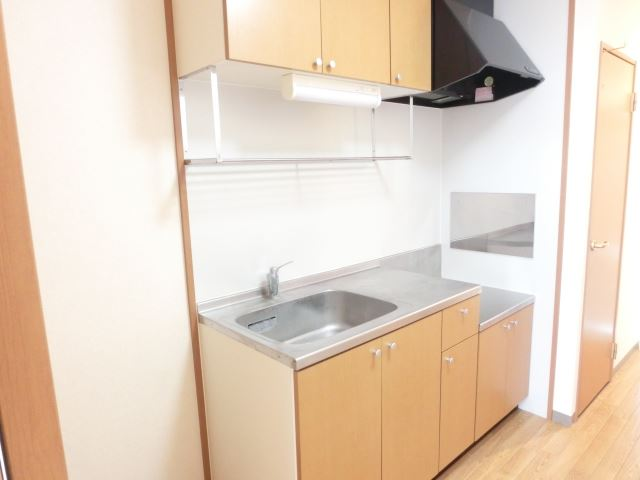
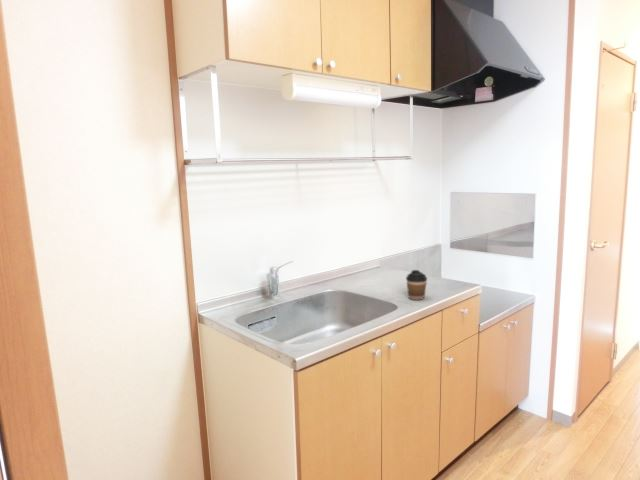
+ coffee cup [405,269,428,301]
